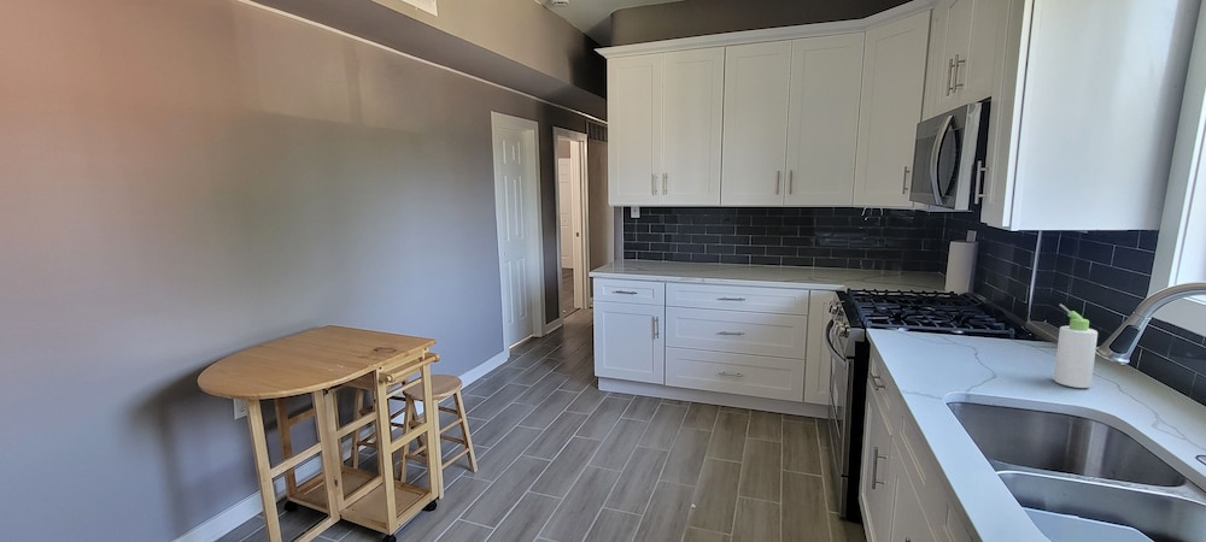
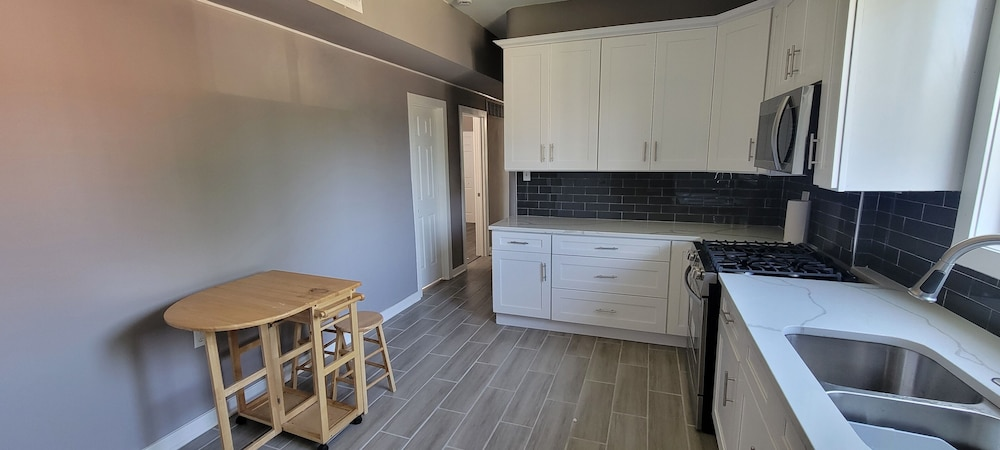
- bottle [1053,302,1099,389]
